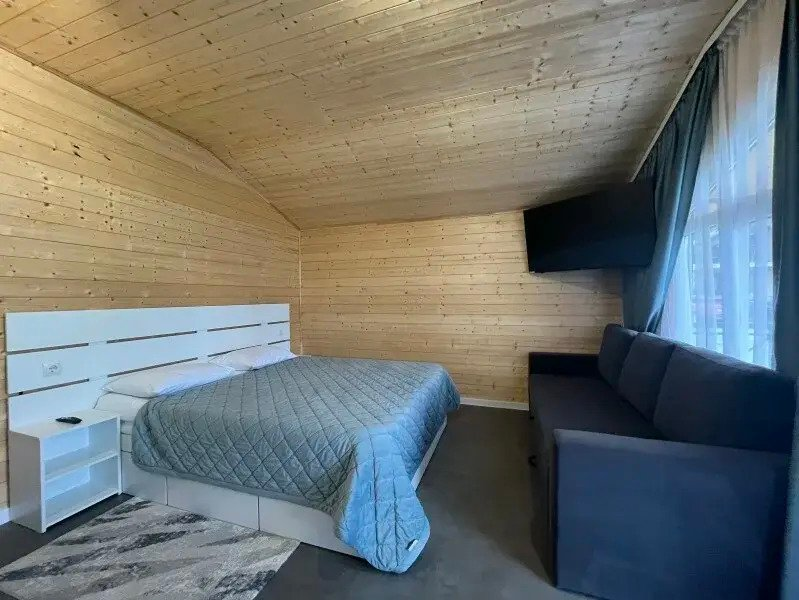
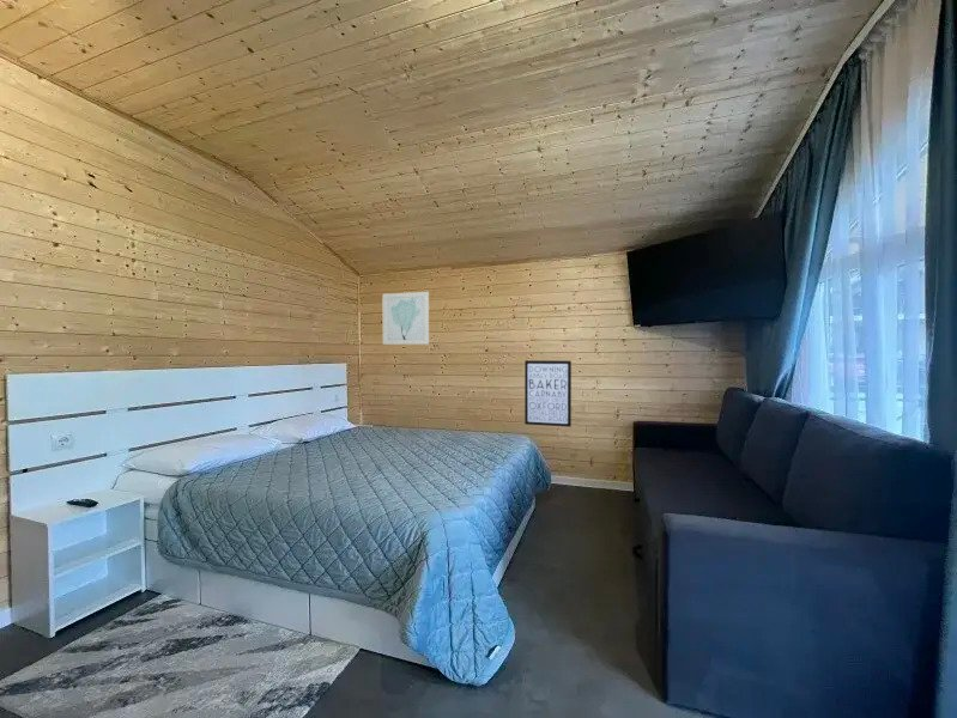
+ wall art [382,291,430,346]
+ wall art [523,359,573,428]
